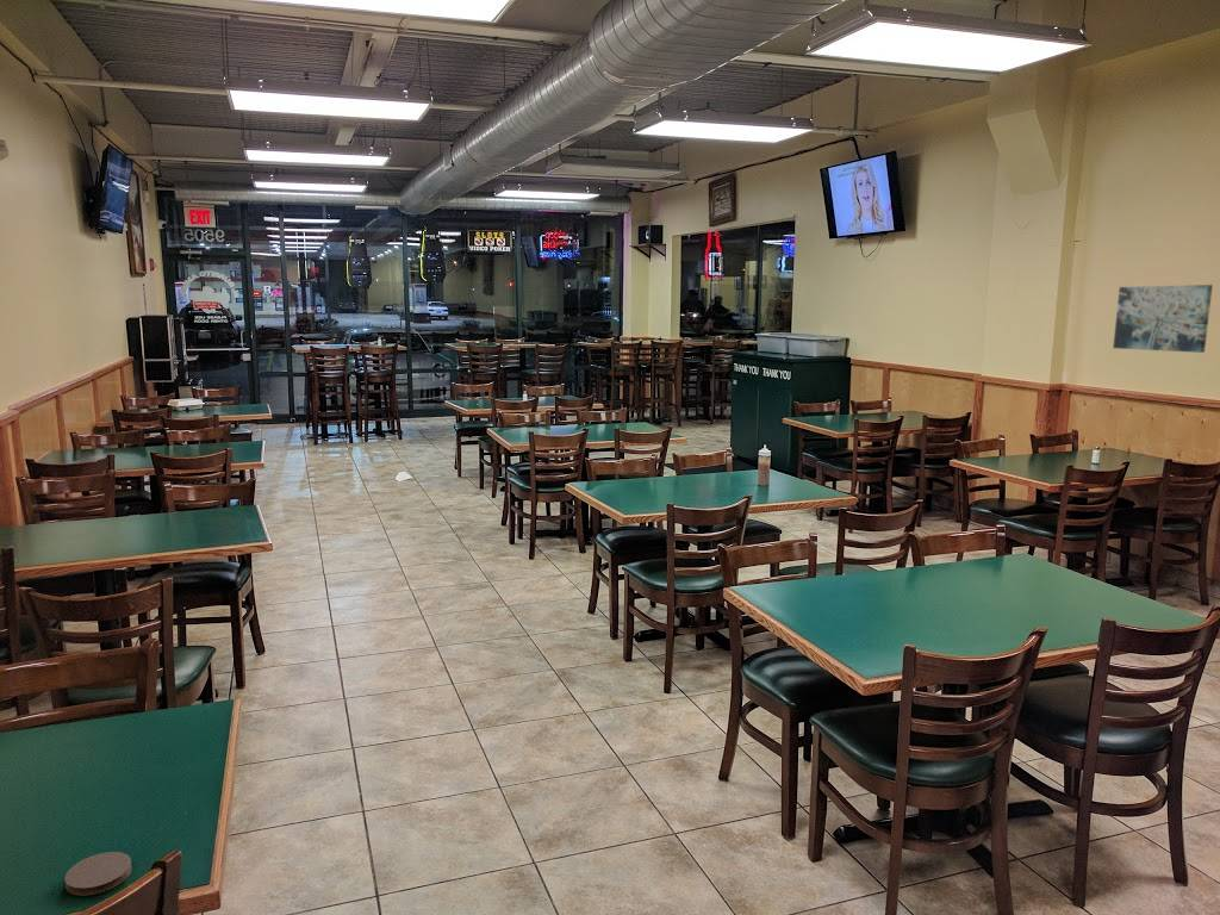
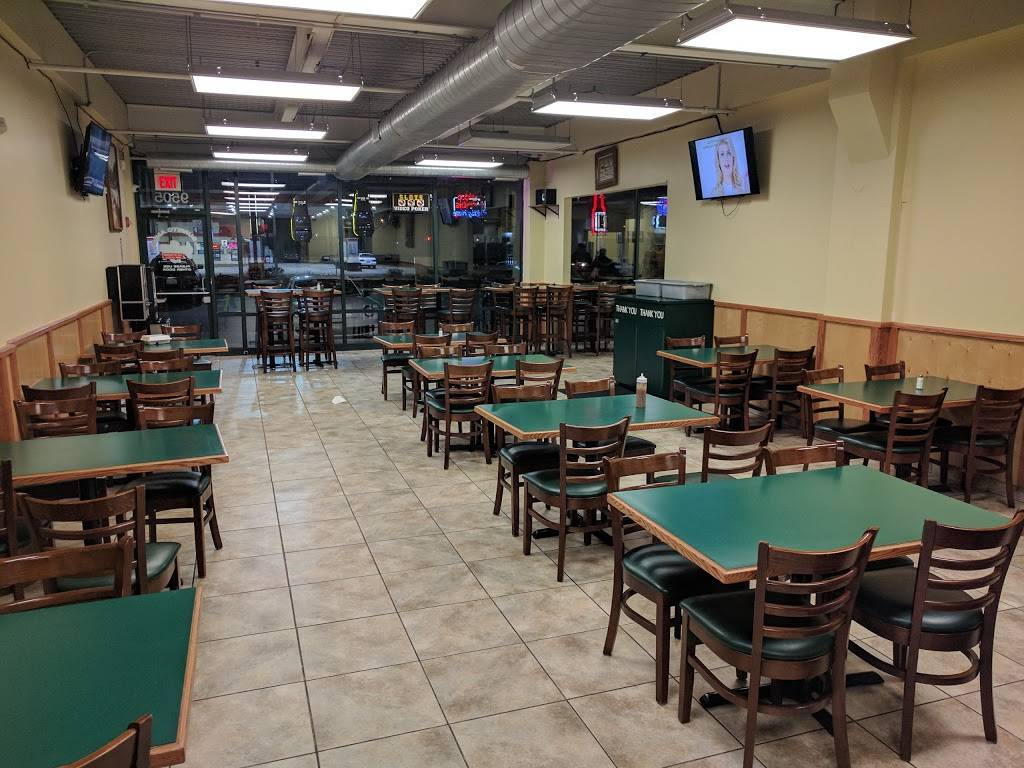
- wall art [1112,284,1214,354]
- coaster [63,851,133,897]
